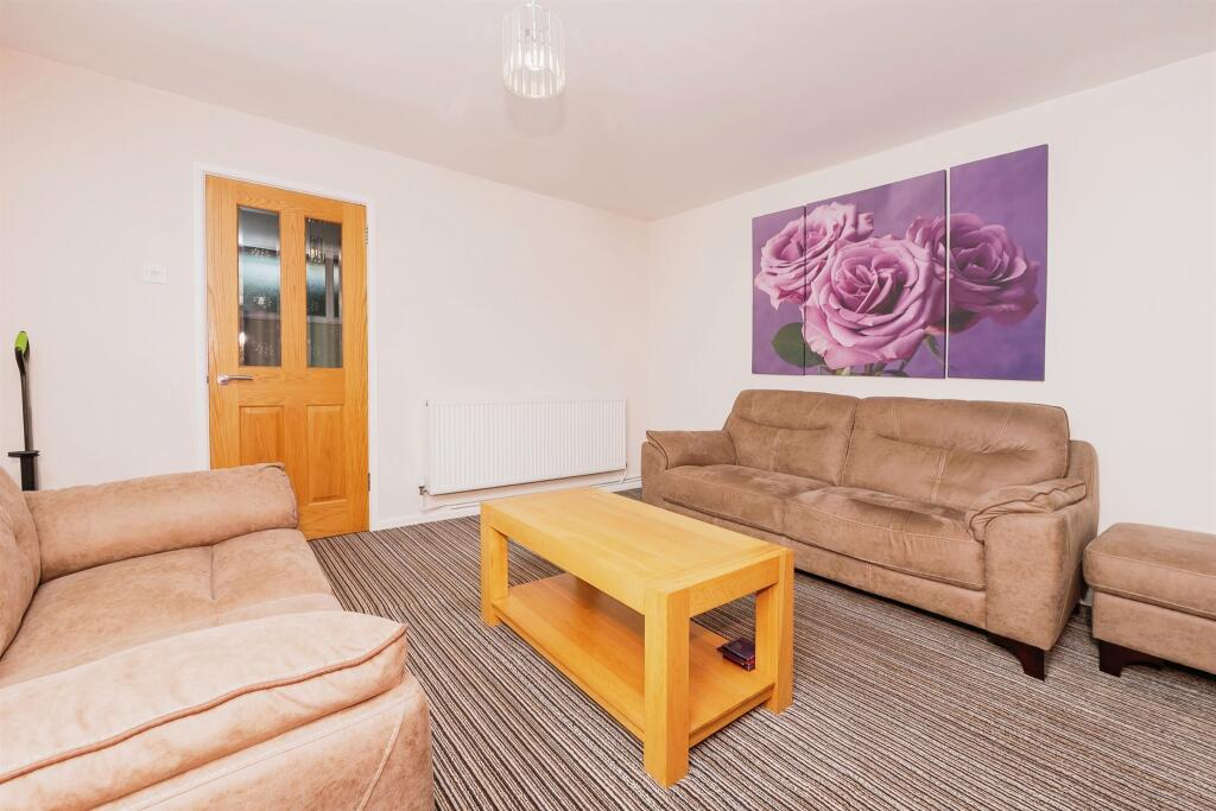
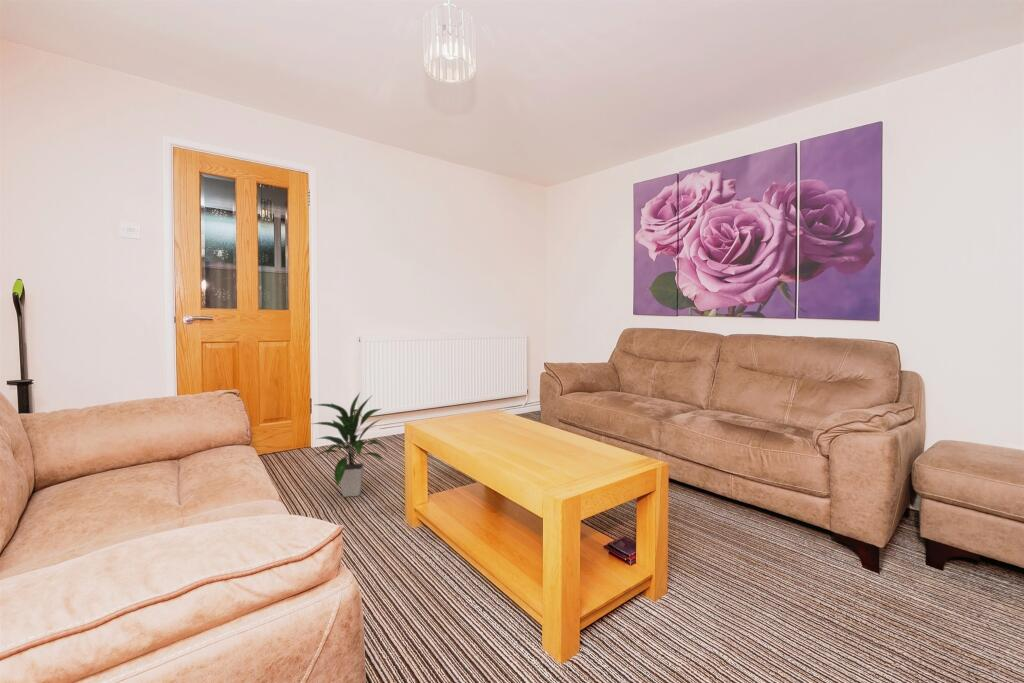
+ indoor plant [311,391,391,498]
